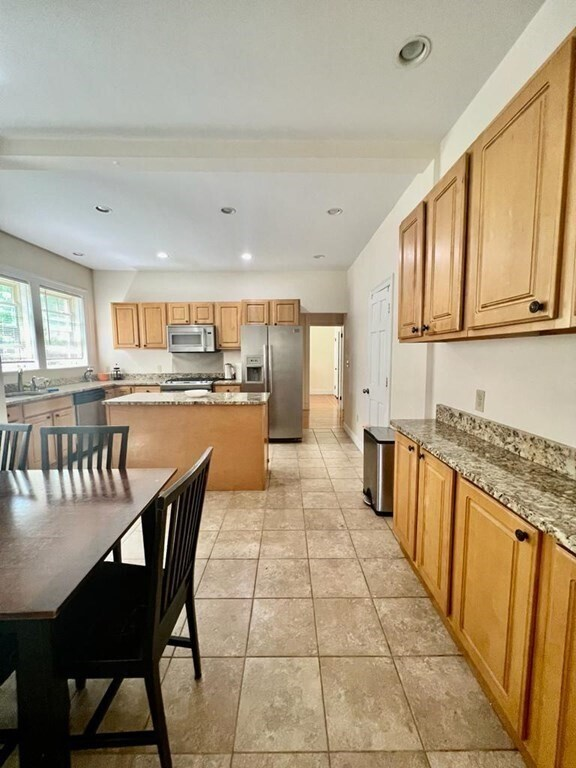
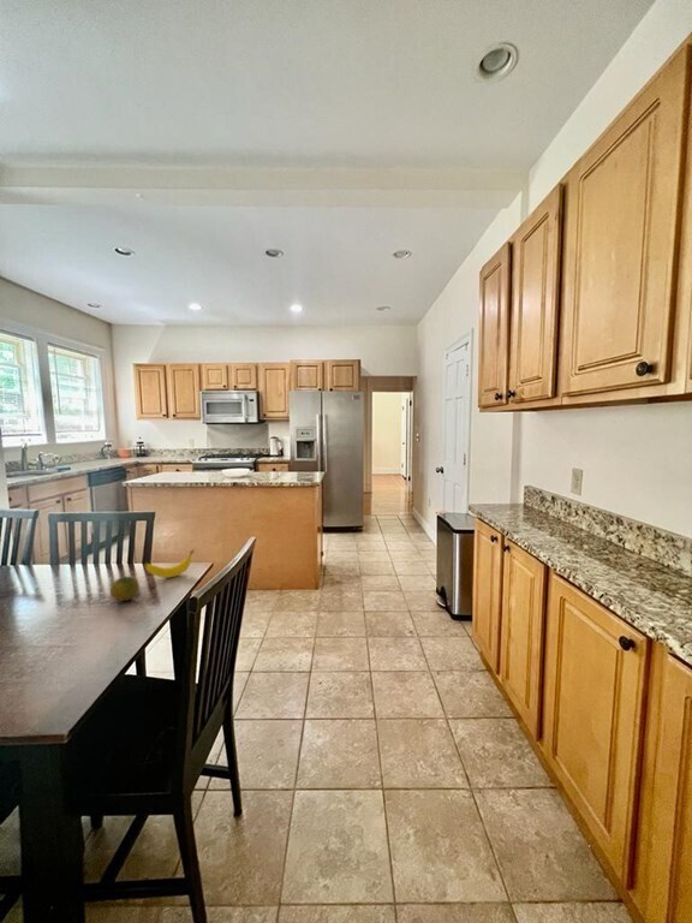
+ fruit [109,576,139,602]
+ banana [143,548,196,579]
